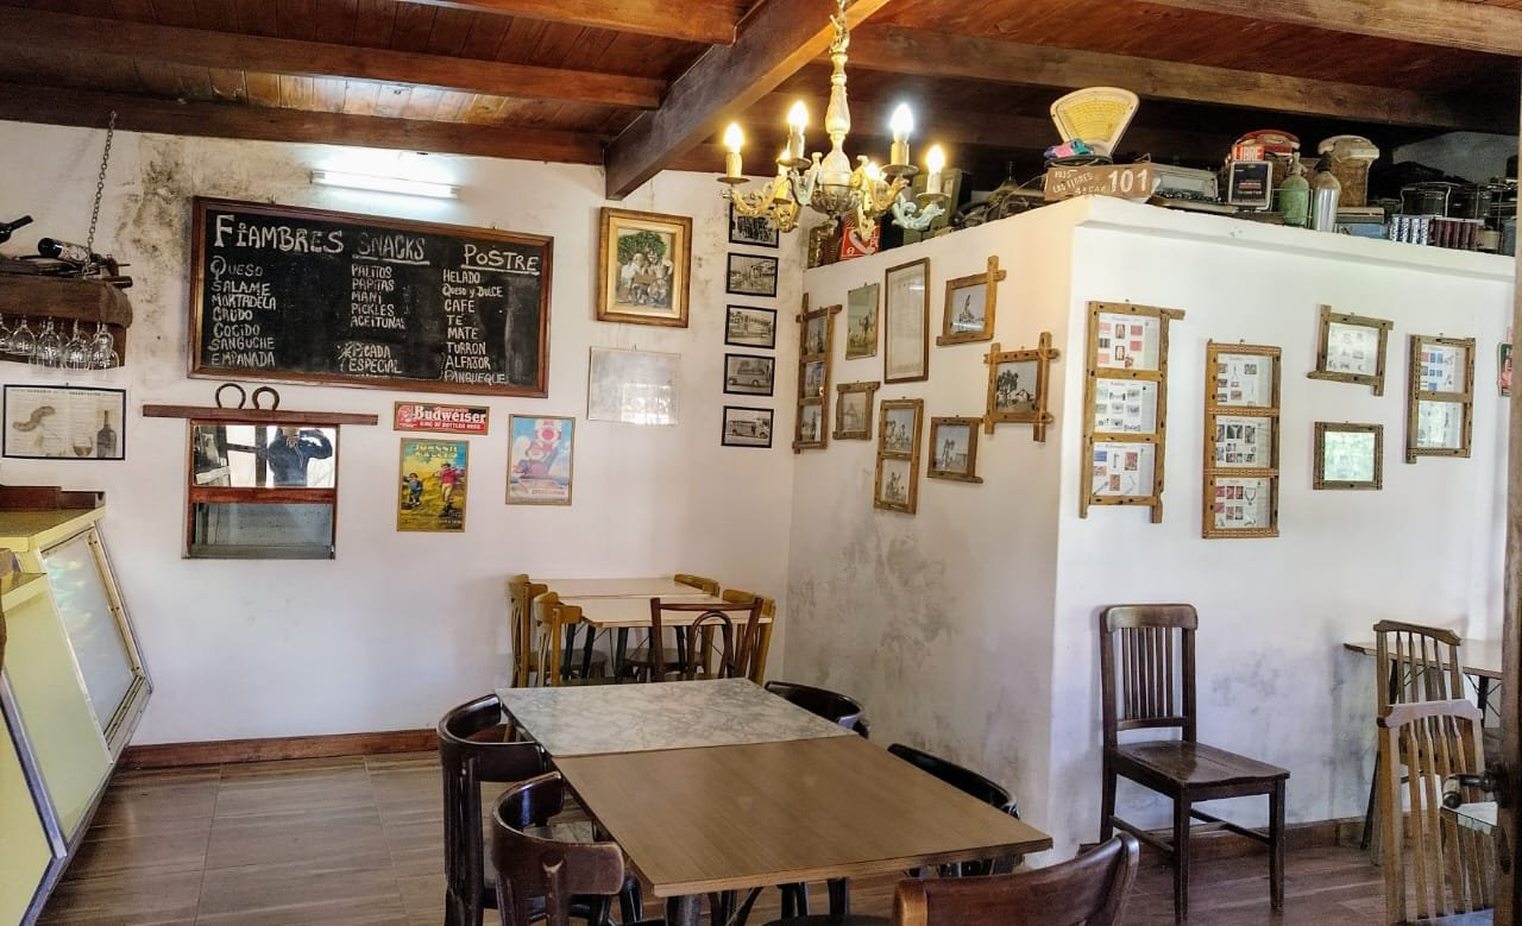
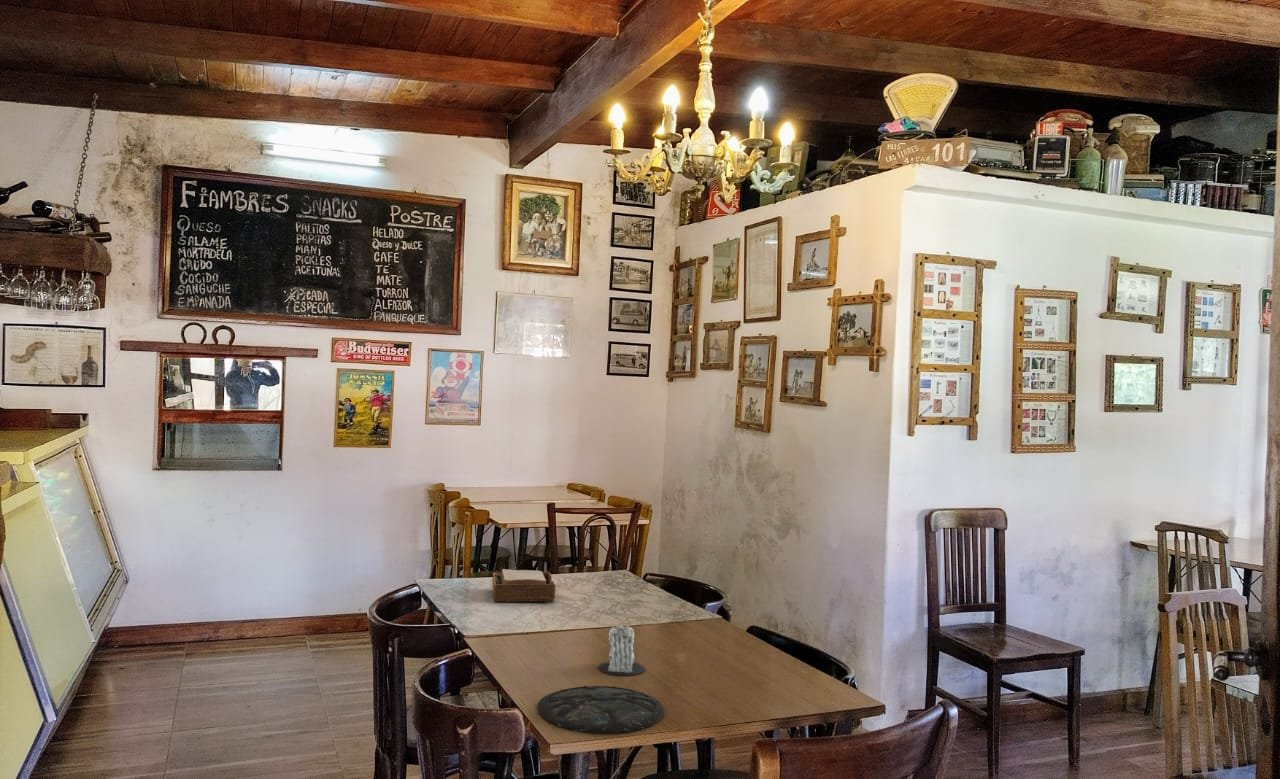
+ plate [536,685,665,734]
+ candle [597,624,646,676]
+ napkin holder [491,568,556,603]
